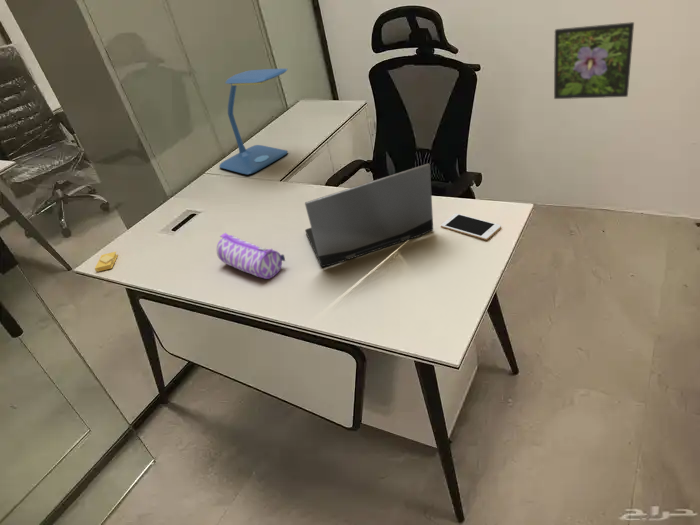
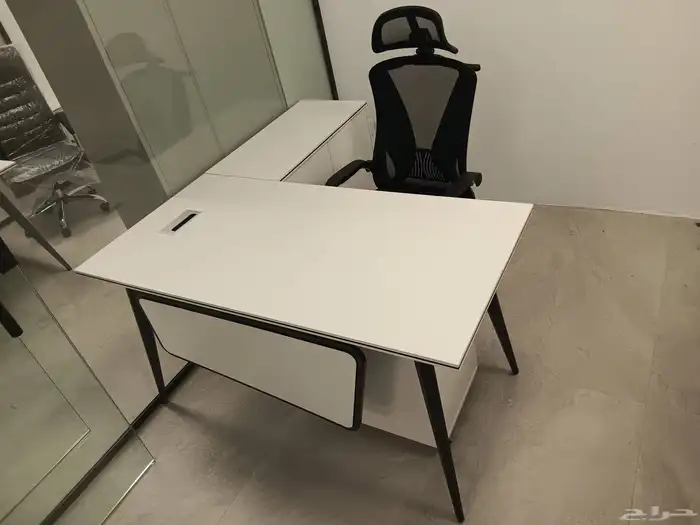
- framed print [553,21,635,100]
- desk lamp [218,68,289,175]
- pencil case [216,232,286,280]
- sticky notes [94,251,119,273]
- cell phone [440,212,502,241]
- laptop computer [304,163,434,268]
